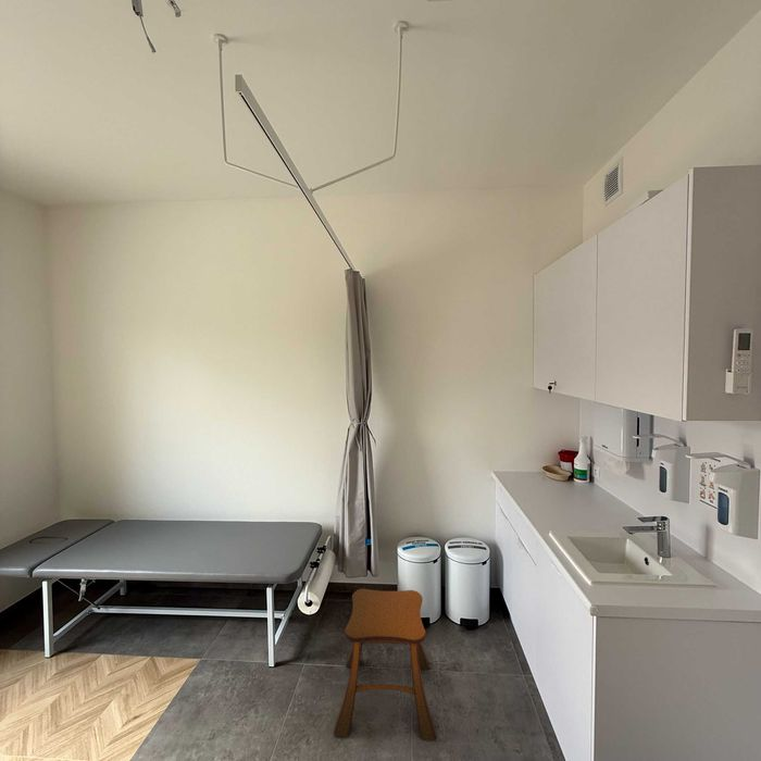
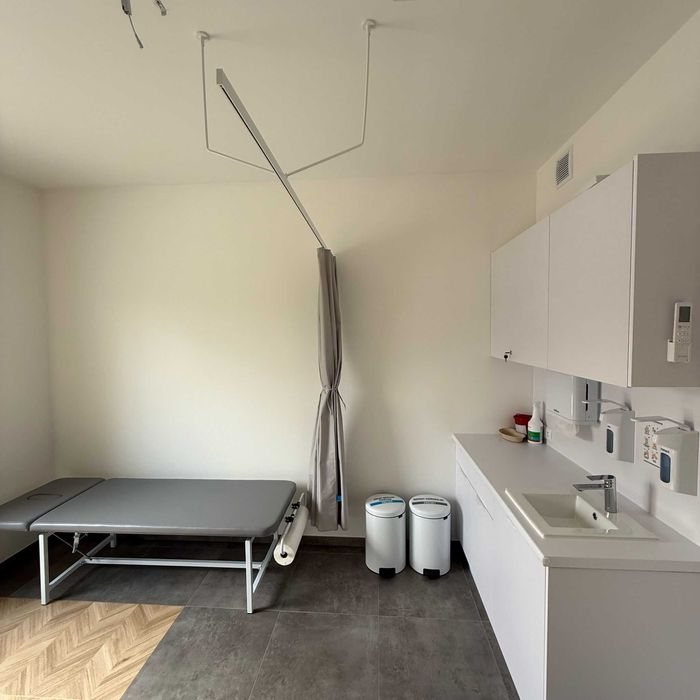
- stool [333,588,437,741]
